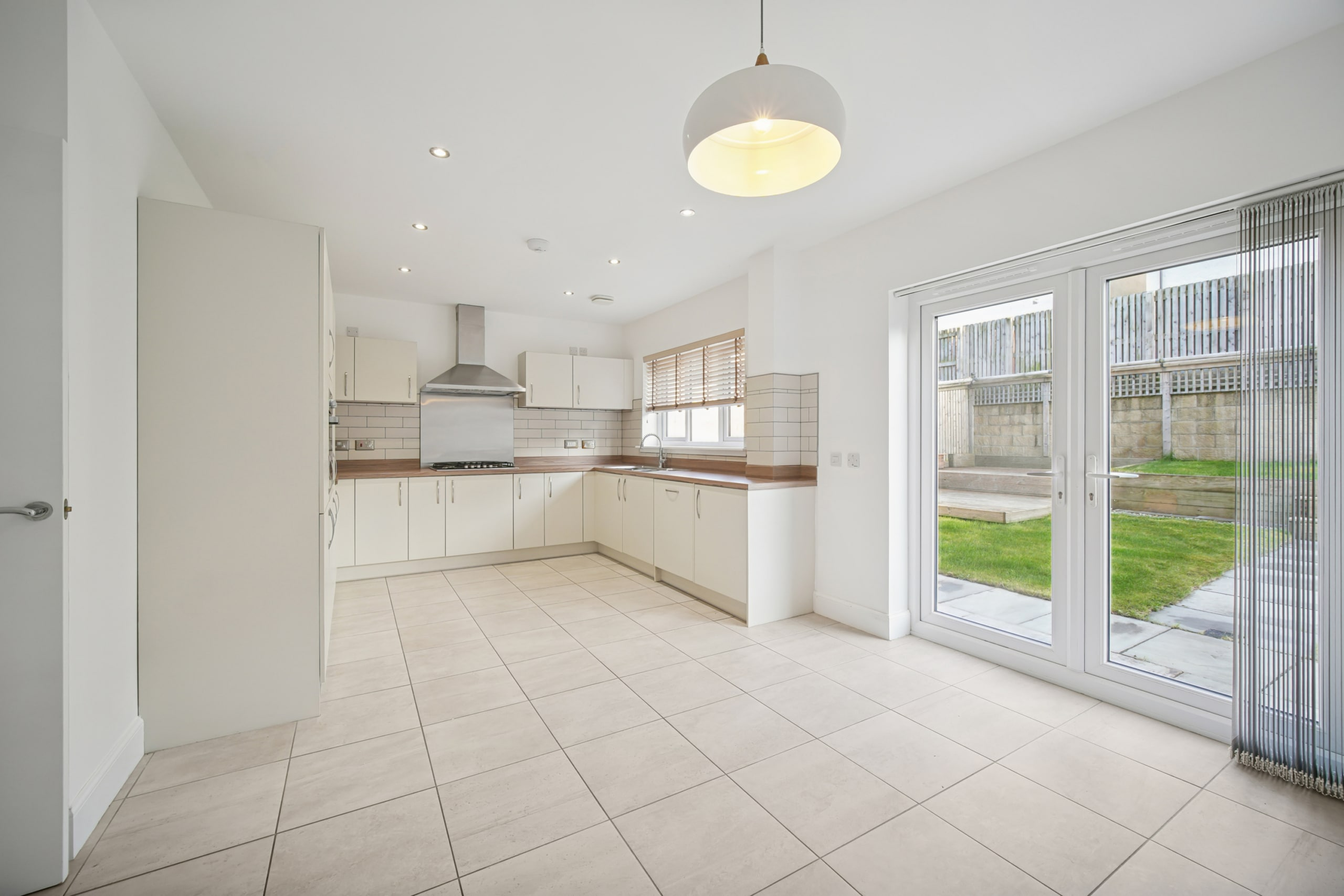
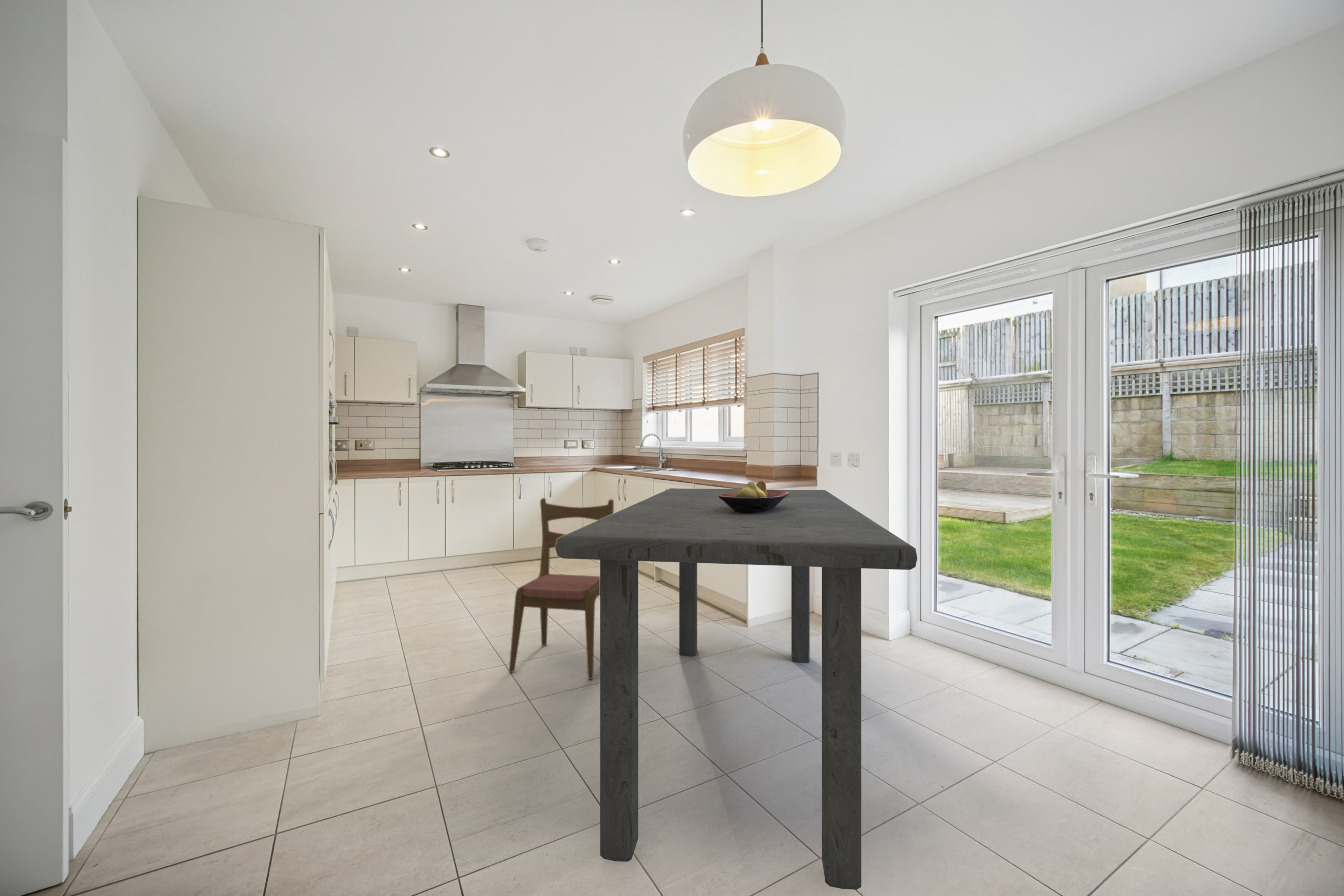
+ dining table [555,488,918,890]
+ dining chair [509,498,614,680]
+ fruit bowl [718,480,789,513]
